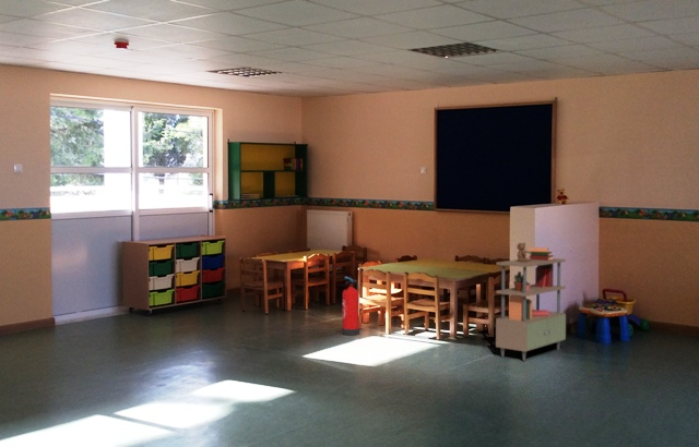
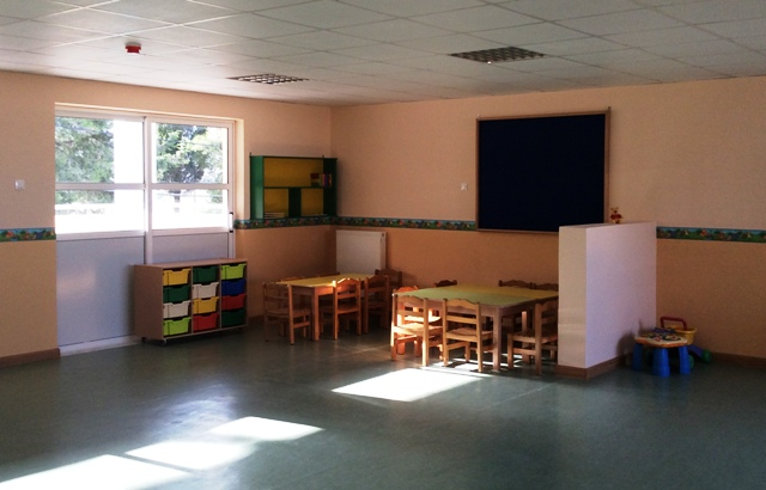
- shelving unit [495,242,567,362]
- fire extinguisher [341,276,360,337]
